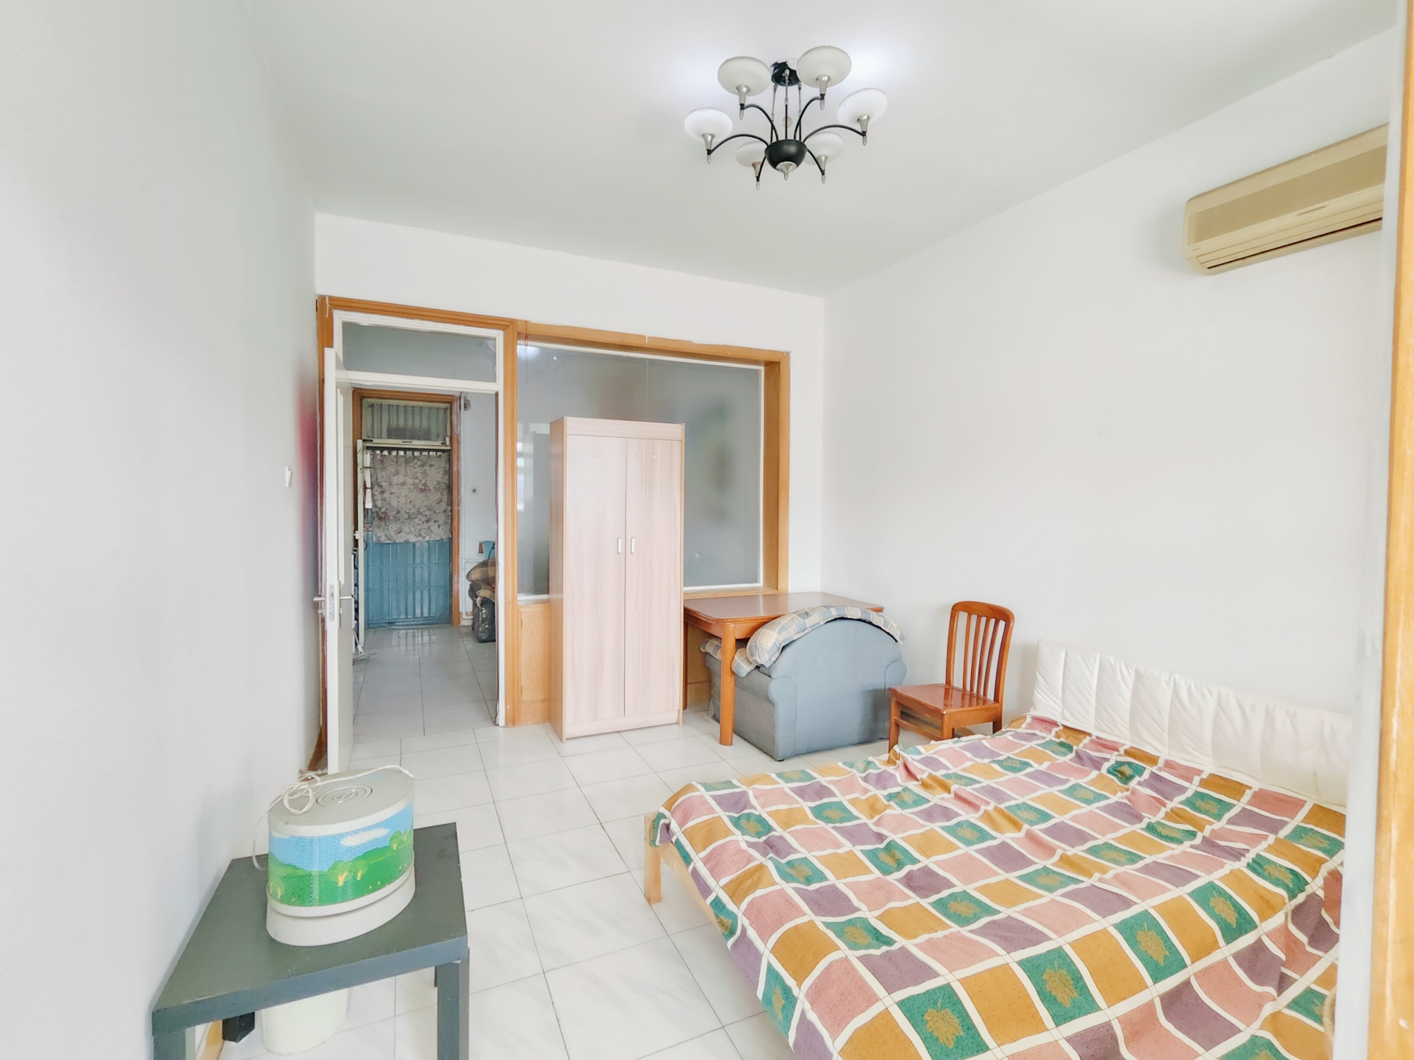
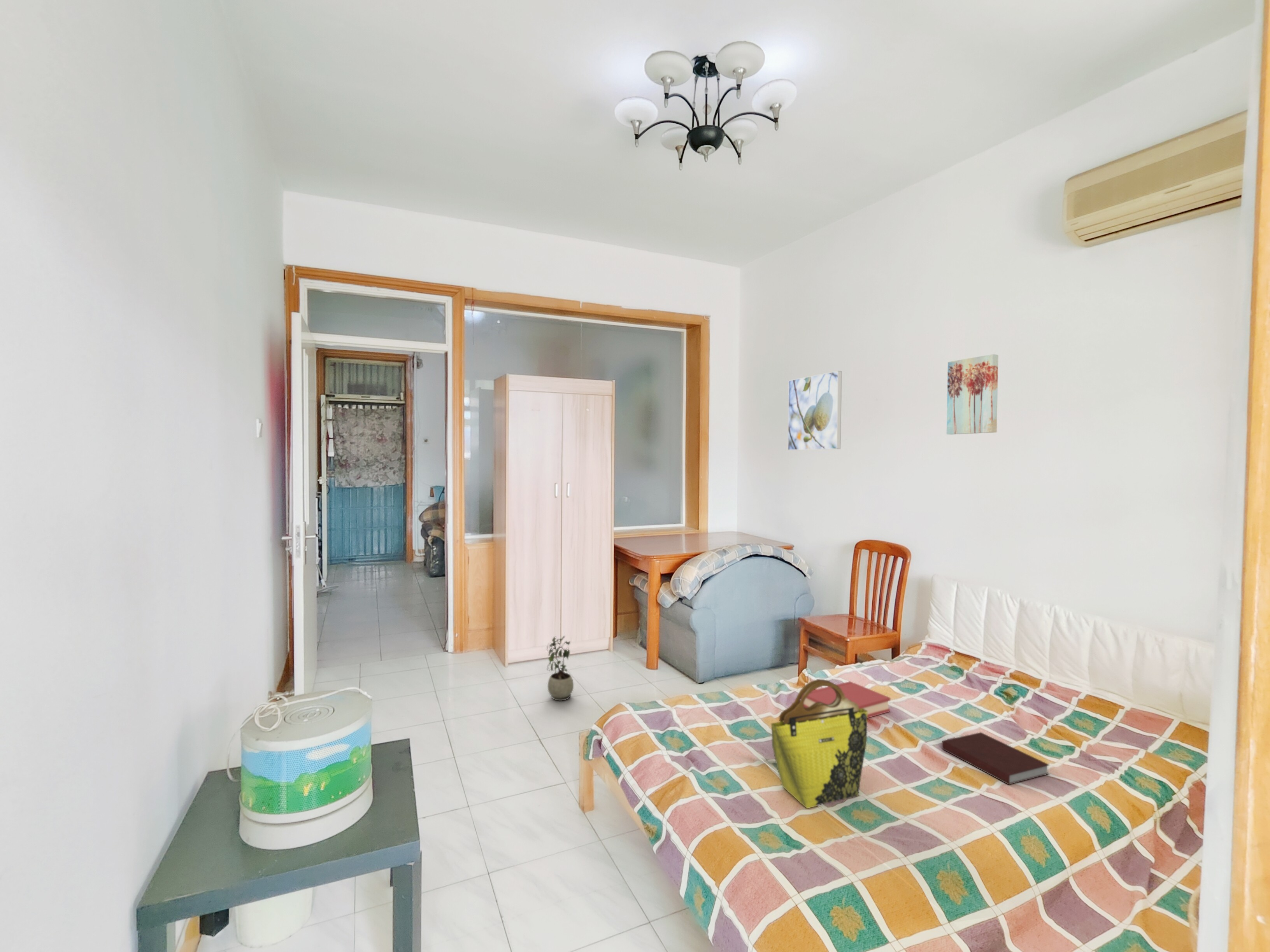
+ potted plant [546,636,574,701]
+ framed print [788,370,842,451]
+ tote bag [771,679,868,808]
+ hardback book [800,681,891,719]
+ notebook [942,732,1050,785]
+ wall art [946,354,999,435]
